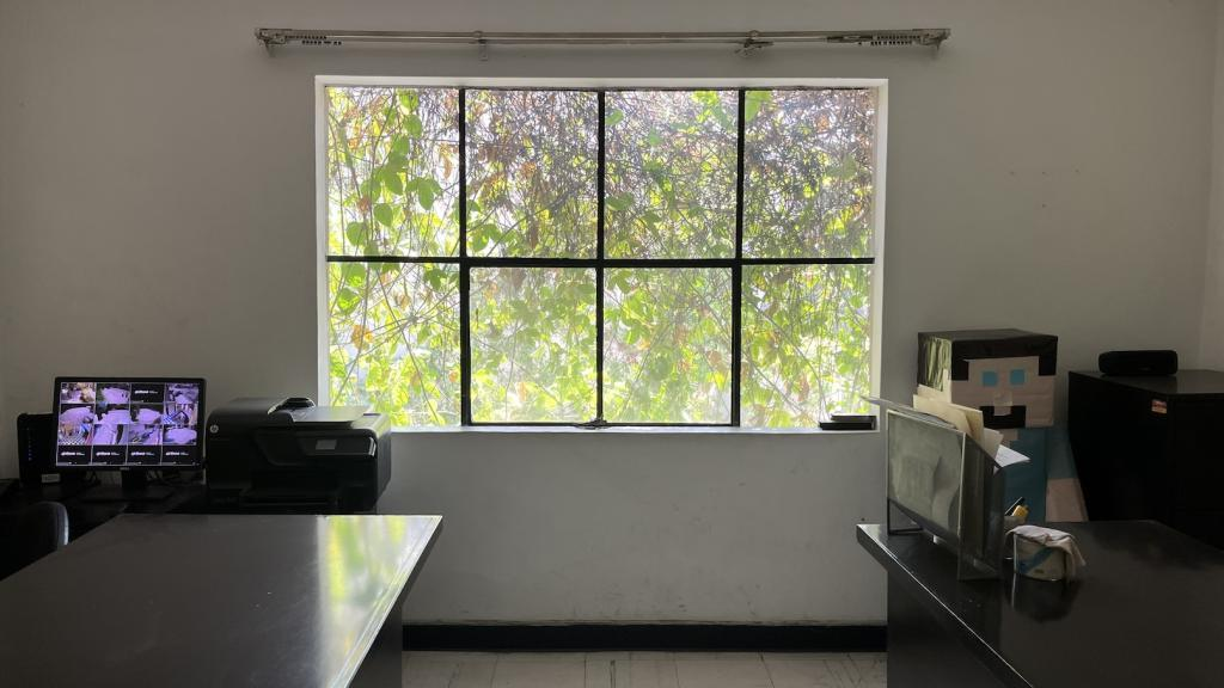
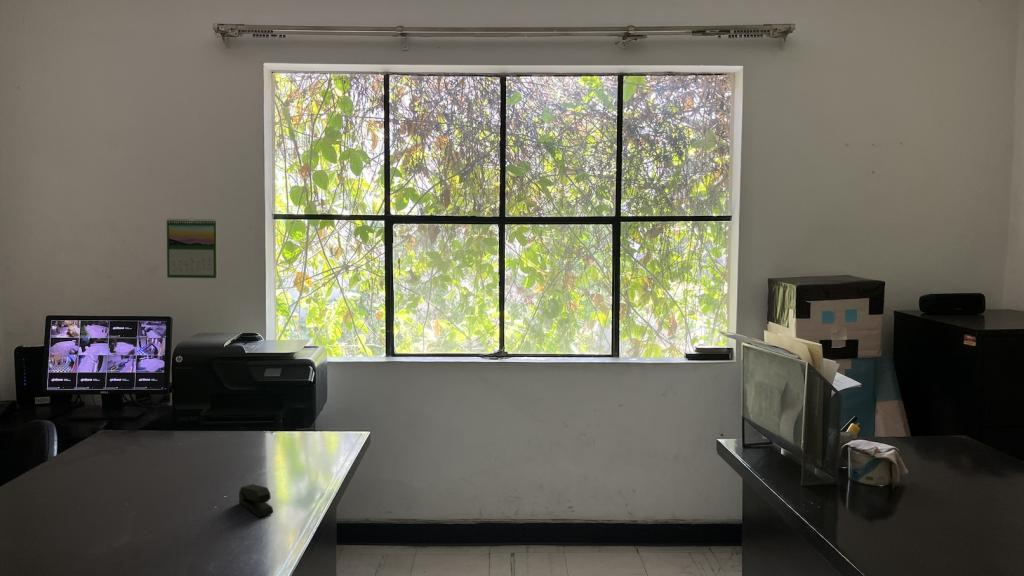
+ calendar [166,217,218,279]
+ stapler [238,483,274,518]
